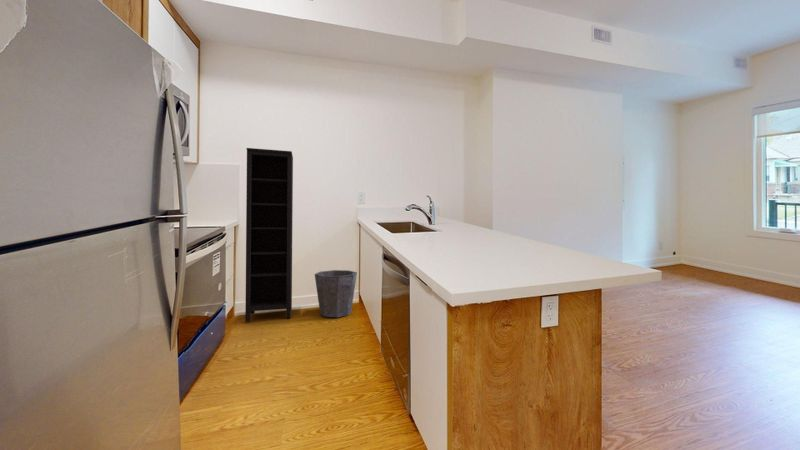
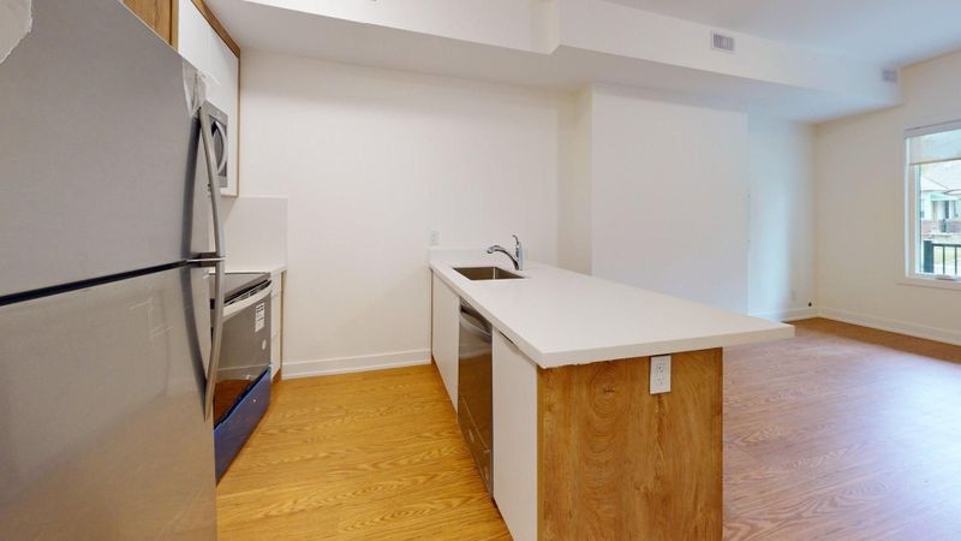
- bookcase [244,147,294,323]
- waste bin [314,269,358,318]
